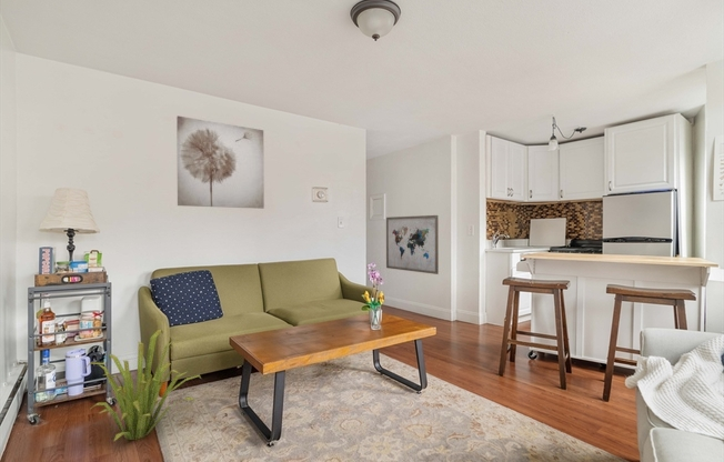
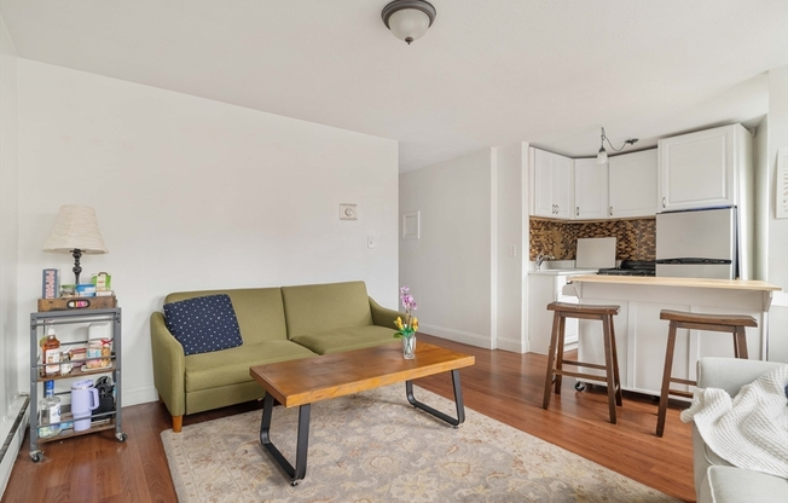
- wall art [175,116,265,210]
- decorative plant [83,329,202,443]
- wall art [385,214,440,275]
